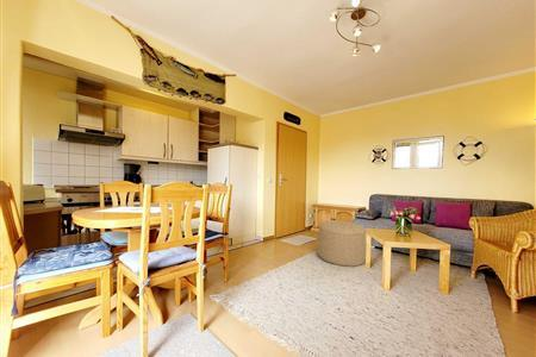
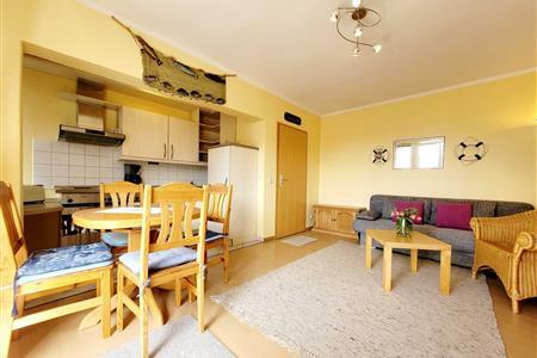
- ottoman [317,220,367,268]
